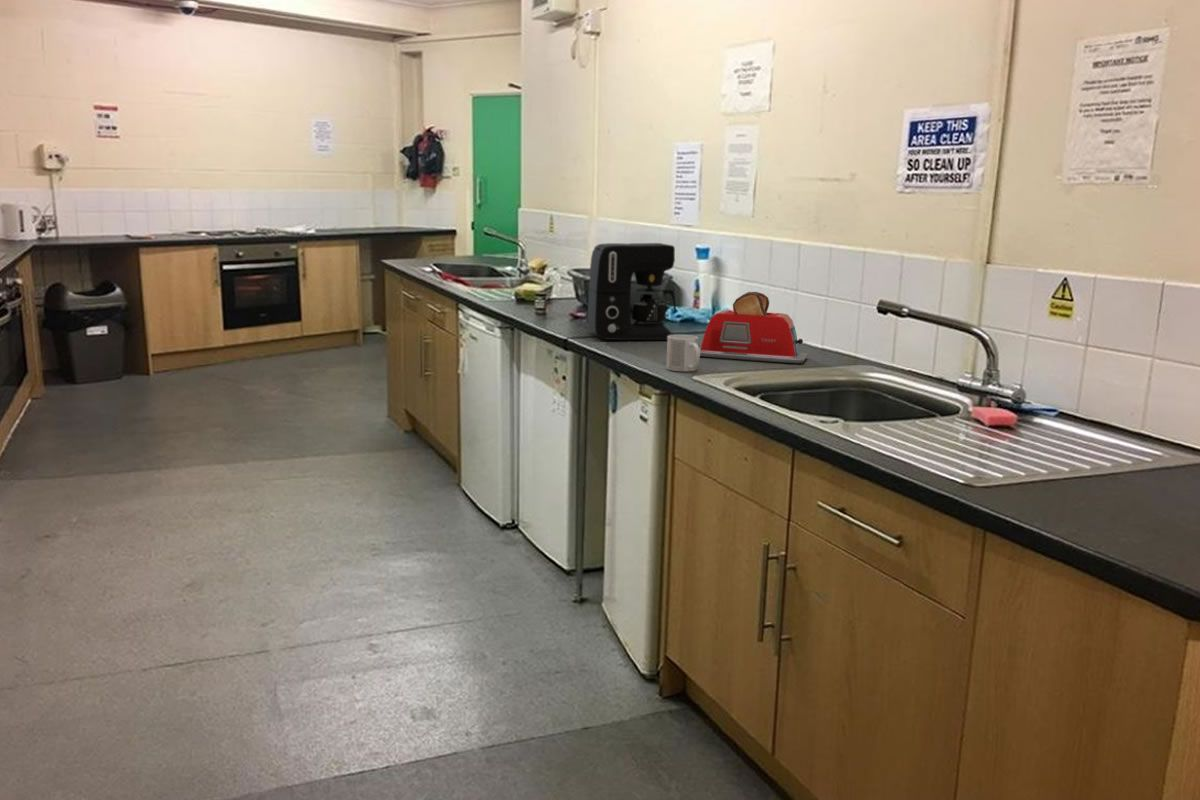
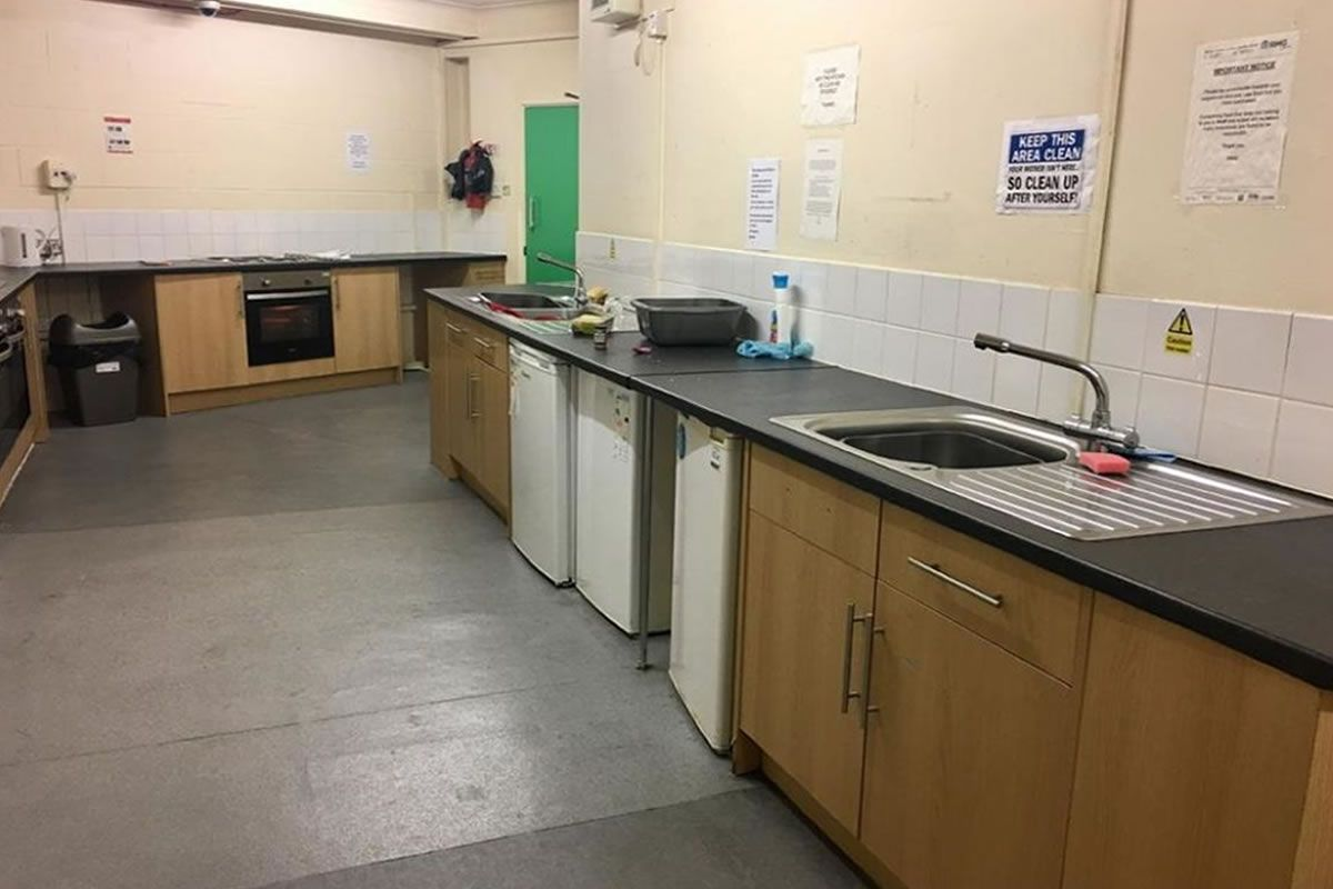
- mug [666,334,701,372]
- coffee maker [587,242,677,341]
- toaster [699,291,809,364]
